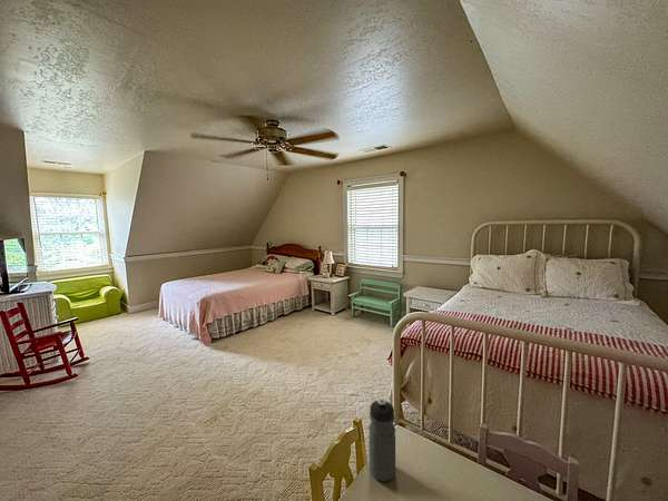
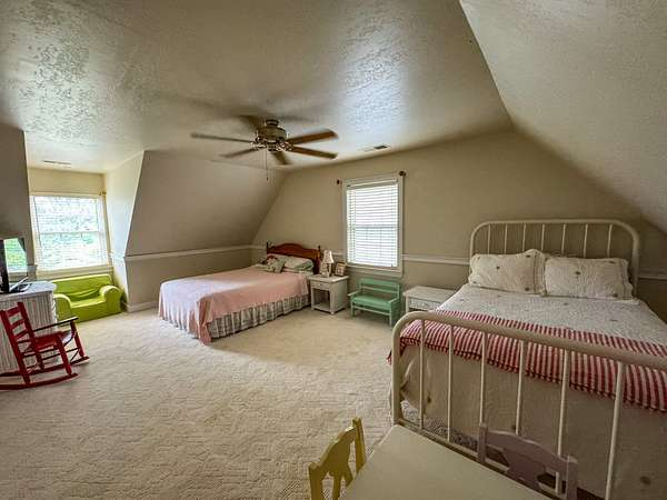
- water bottle [367,397,396,482]
